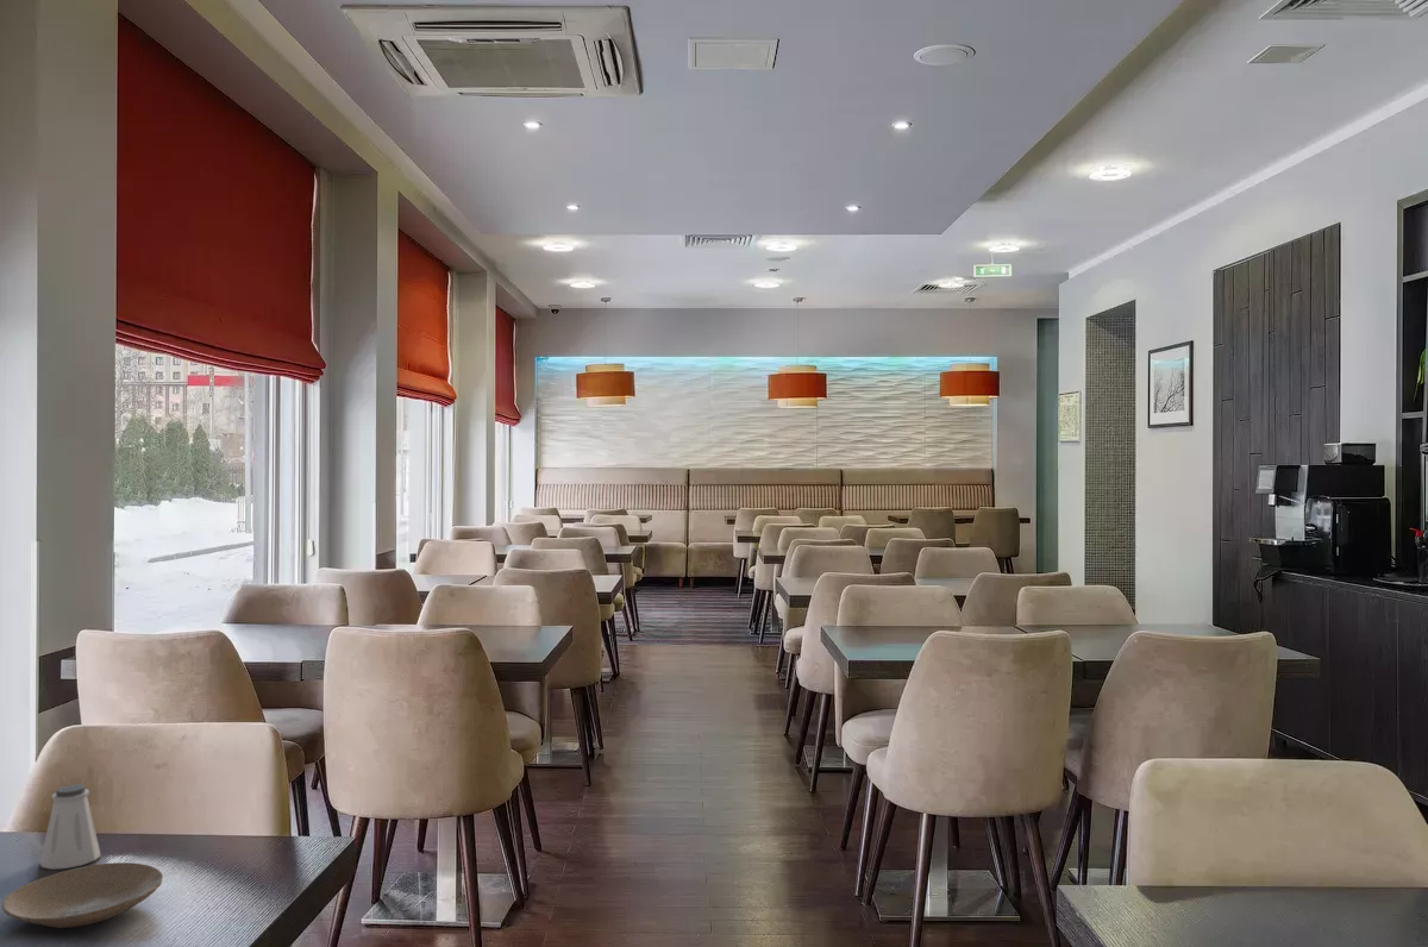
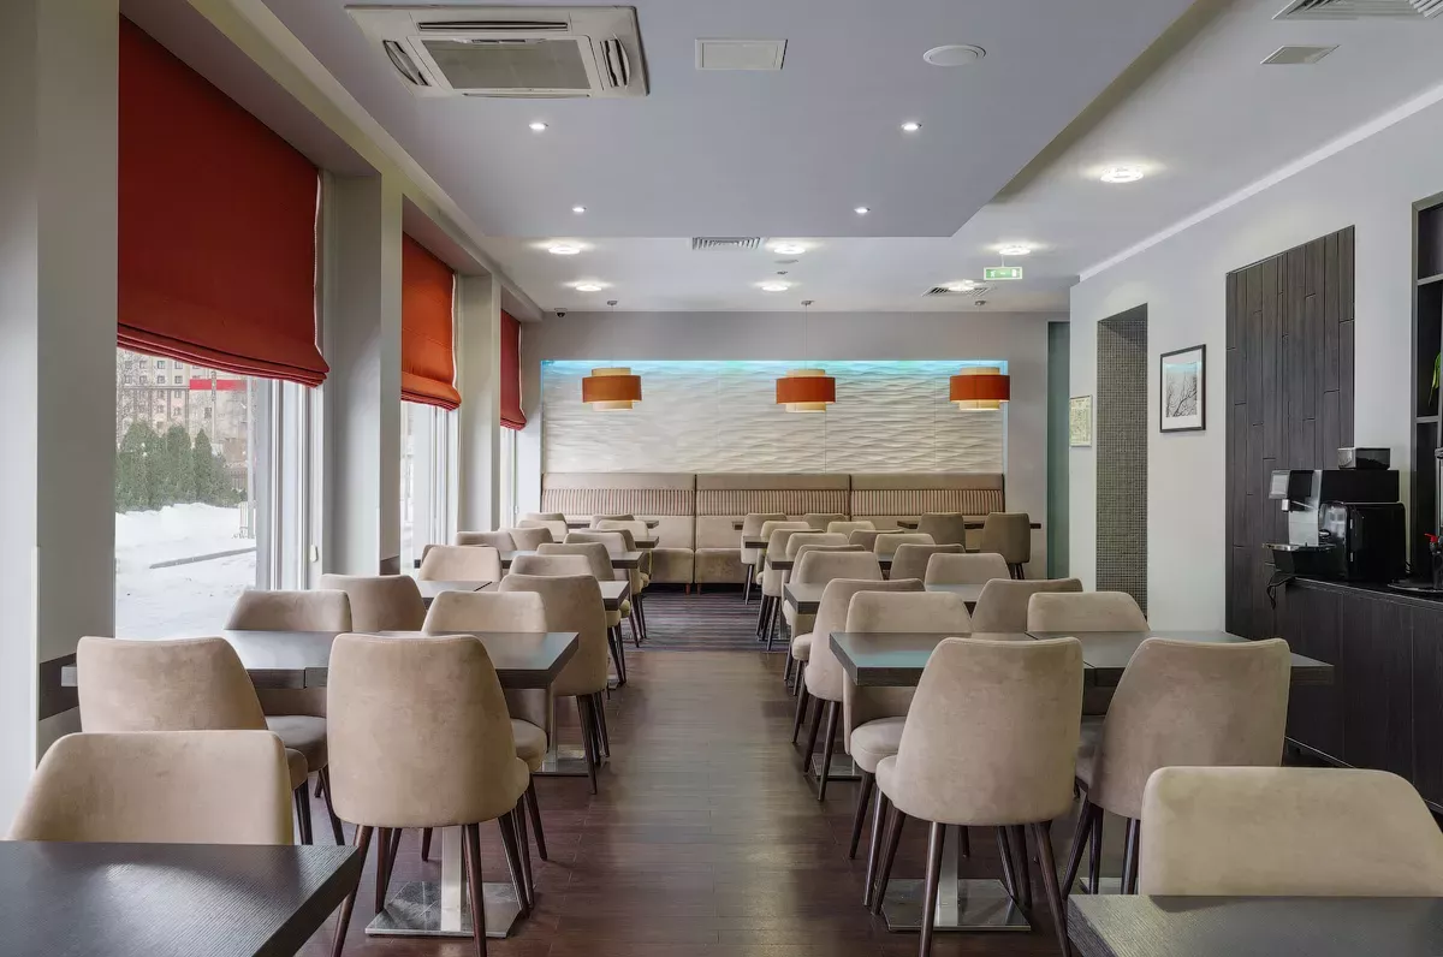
- saltshaker [39,783,102,871]
- plate [1,861,164,929]
